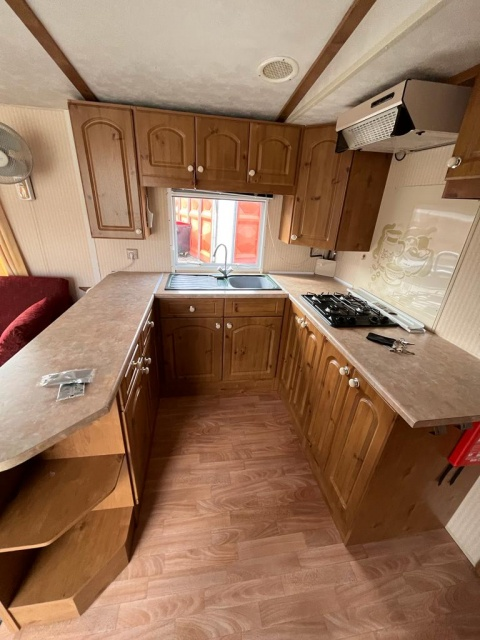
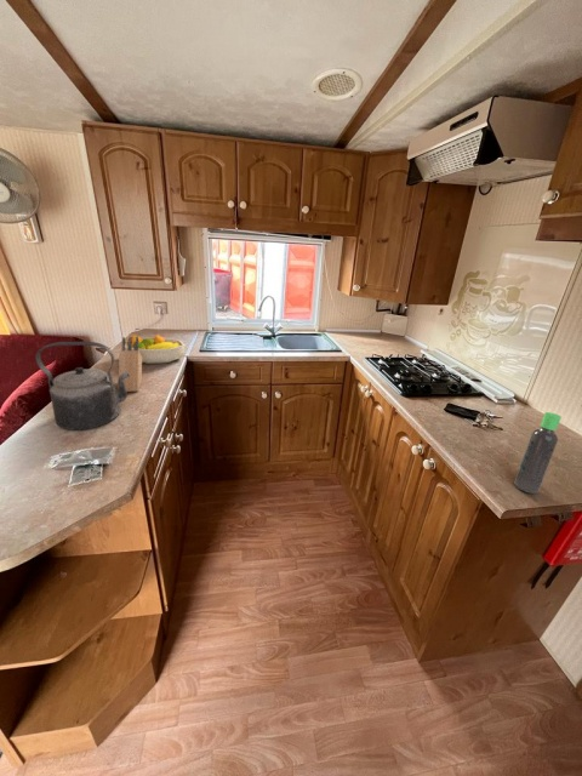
+ knife block [116,336,143,393]
+ kettle [34,341,130,432]
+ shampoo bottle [513,411,563,495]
+ fruit bowl [125,333,186,365]
